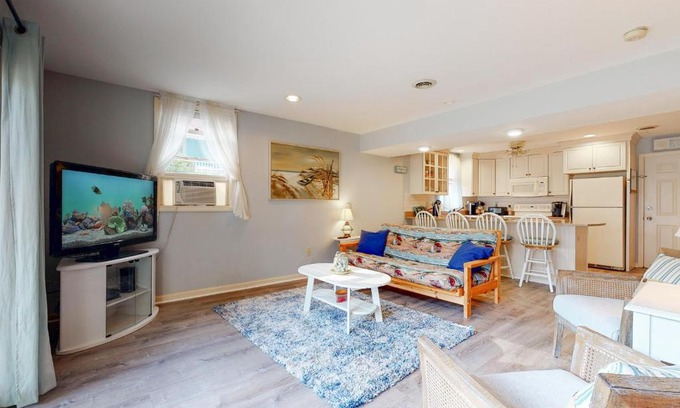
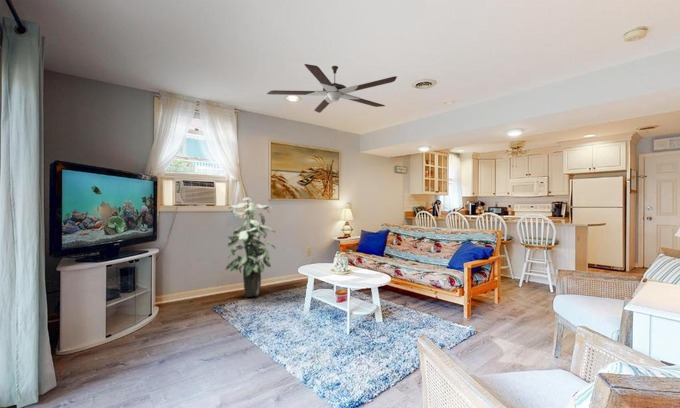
+ ceiling fan [266,63,398,114]
+ indoor plant [225,197,276,298]
